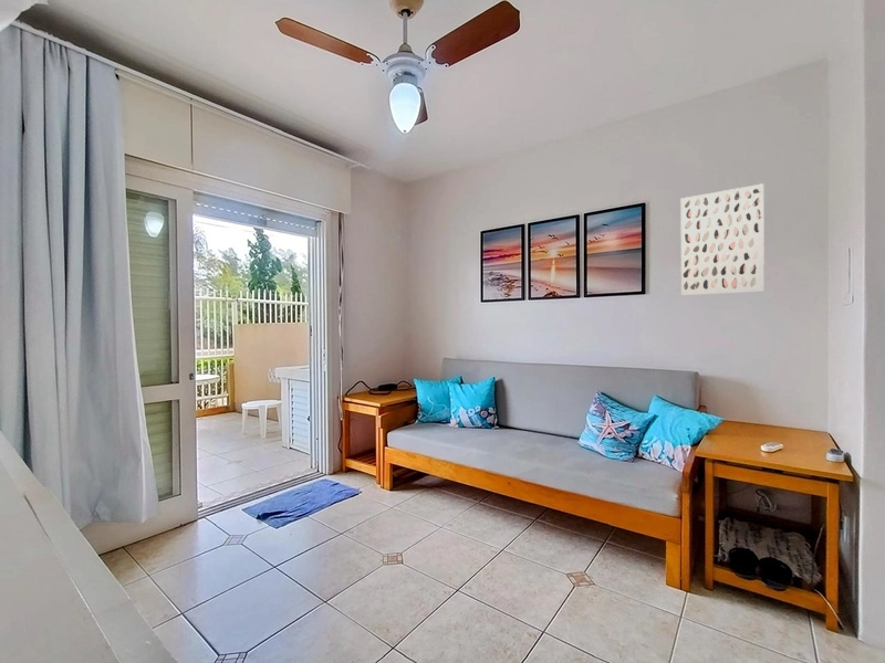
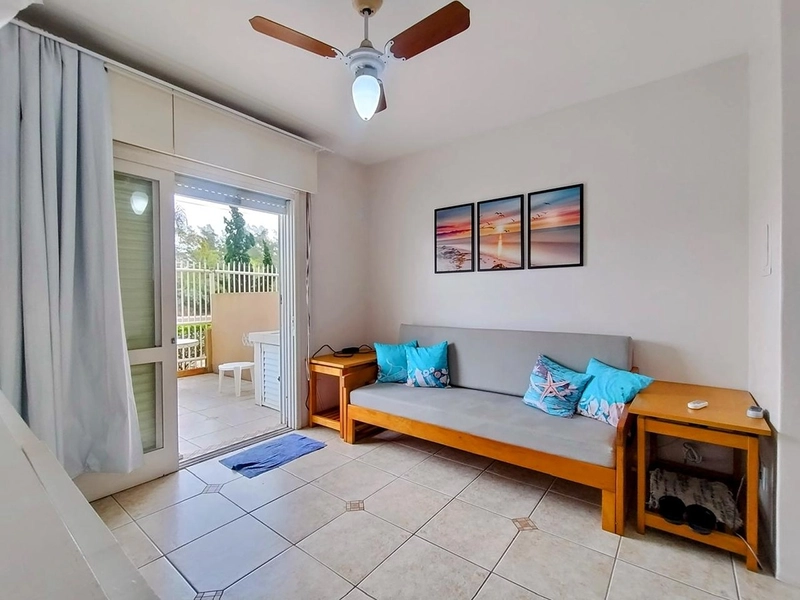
- wall art [680,182,766,297]
